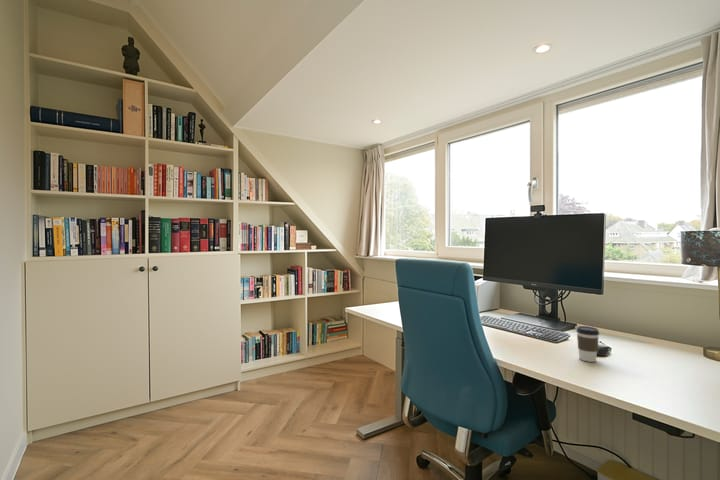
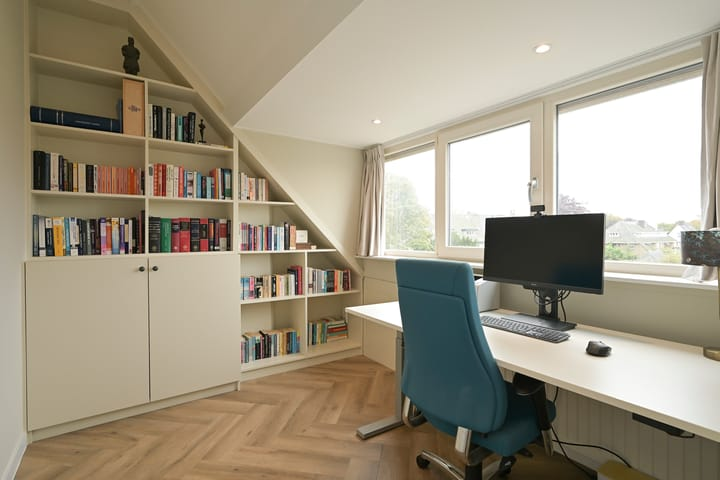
- coffee cup [575,325,600,363]
